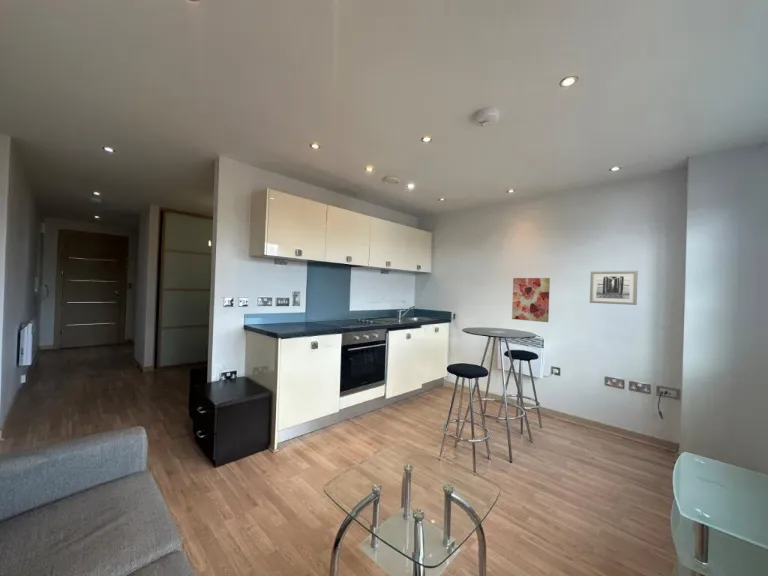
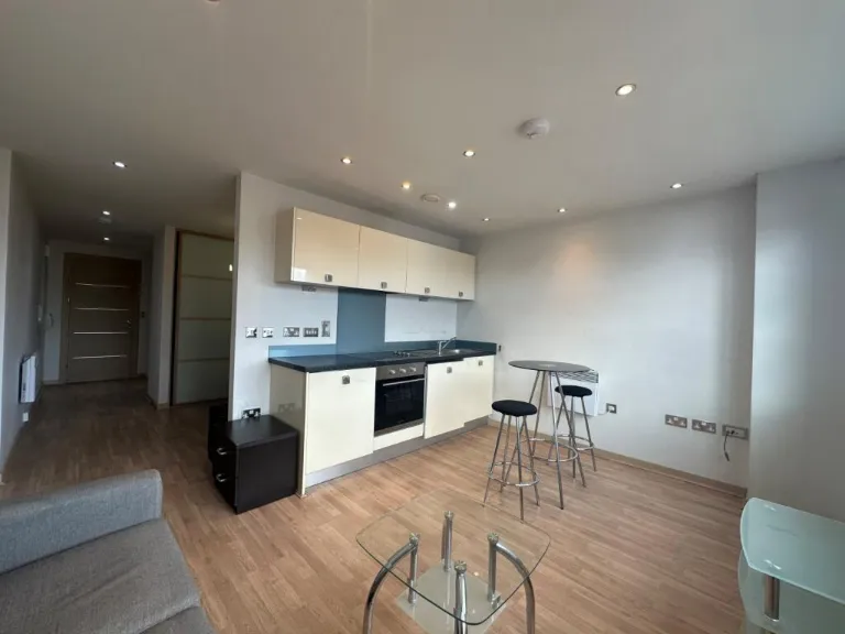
- wall art [589,270,639,306]
- wall art [511,277,551,323]
